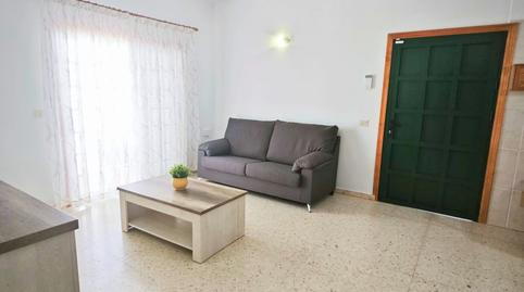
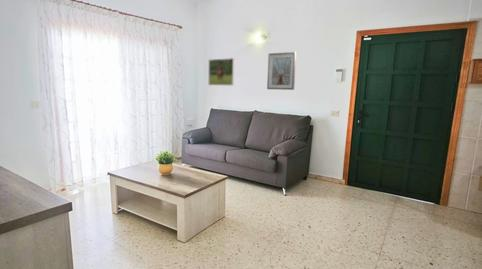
+ picture frame [266,51,297,91]
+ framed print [207,57,235,86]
